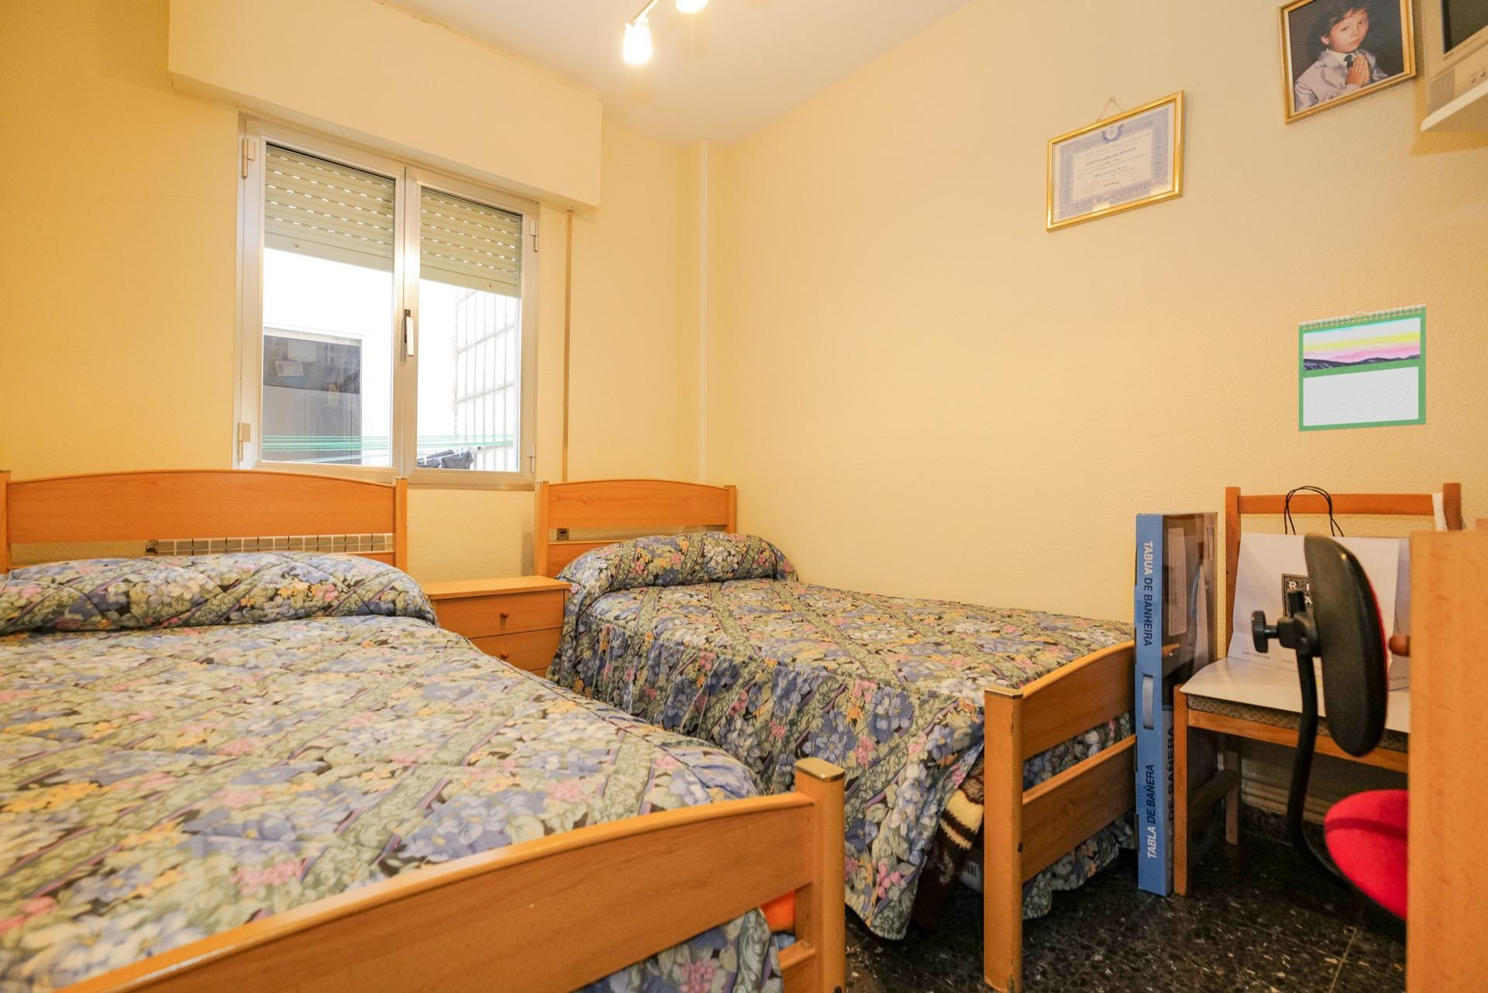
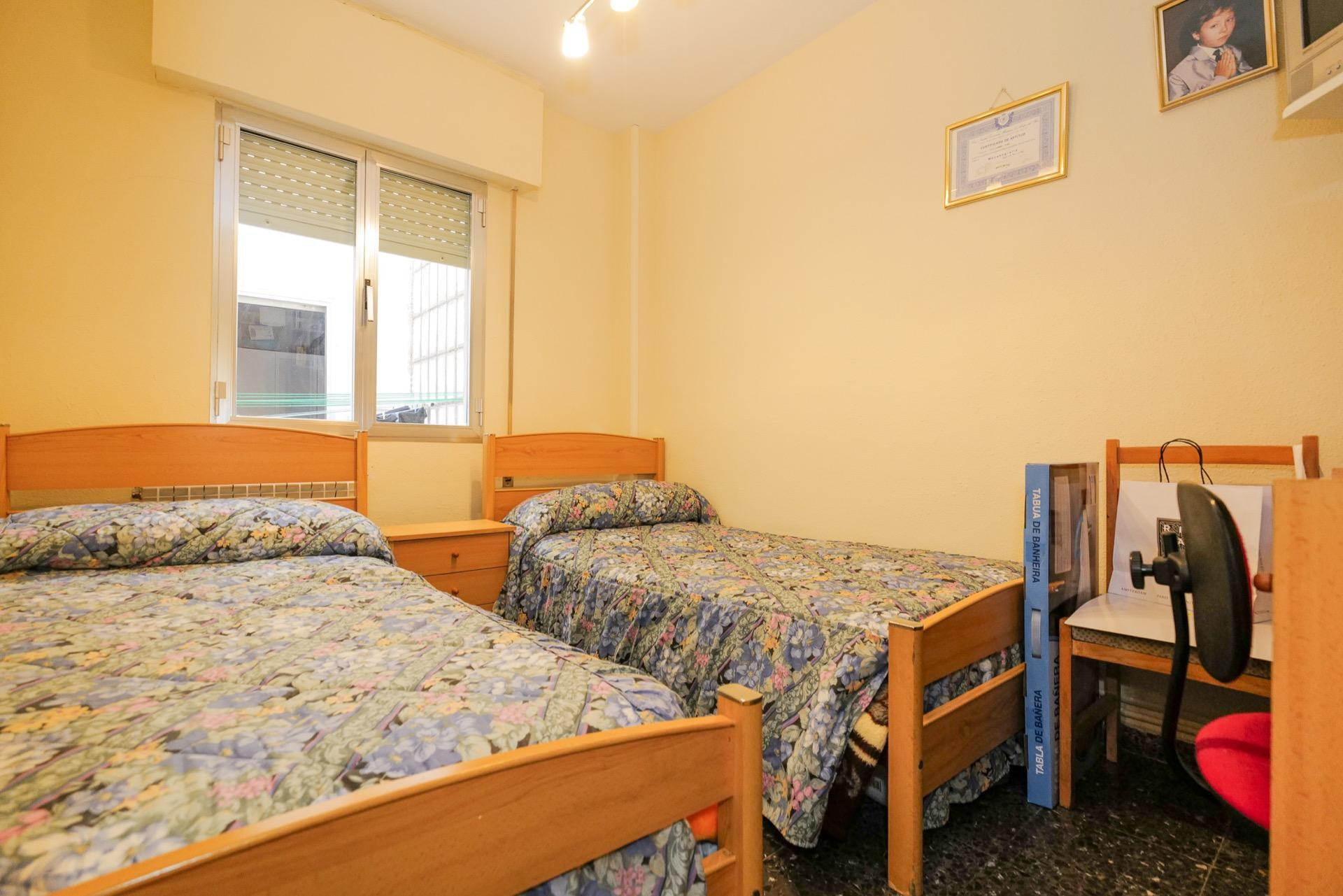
- calendar [1299,303,1427,432]
